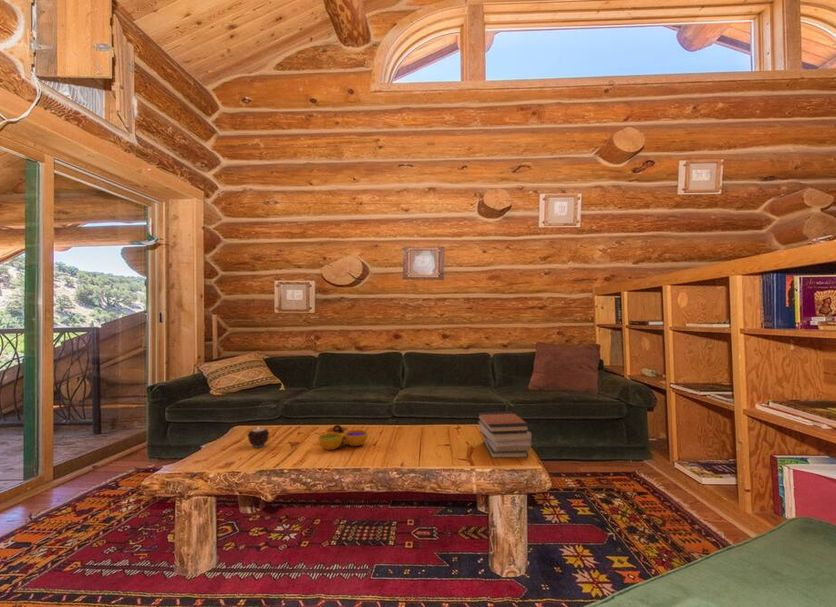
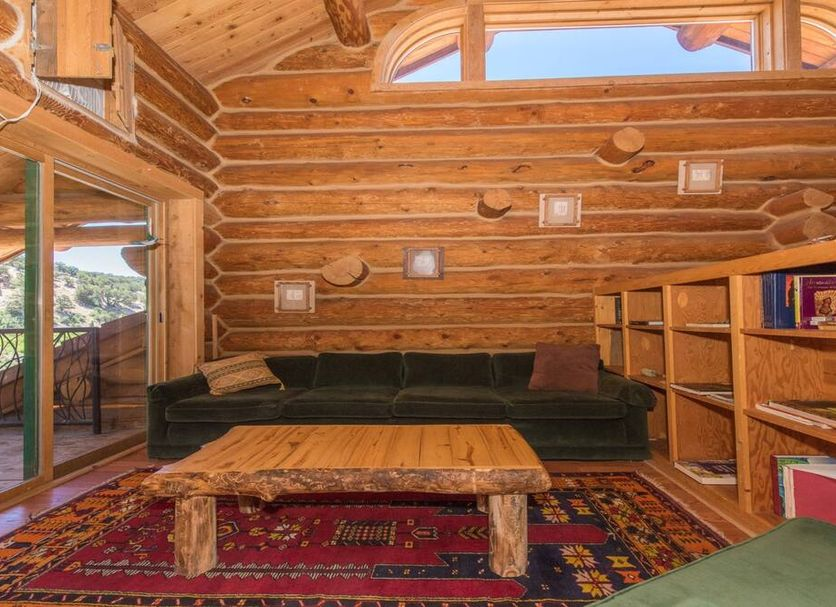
- book stack [476,410,532,459]
- decorative bowl [317,424,368,451]
- candle [246,426,270,448]
